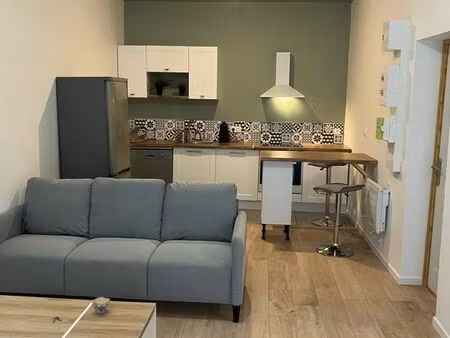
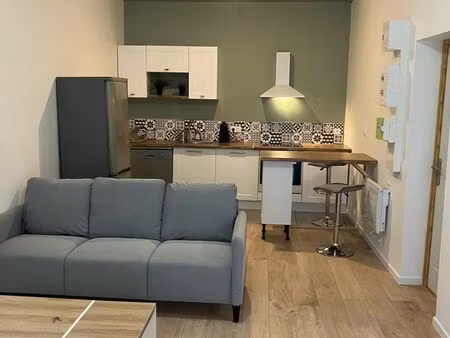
- chinaware [91,296,111,314]
